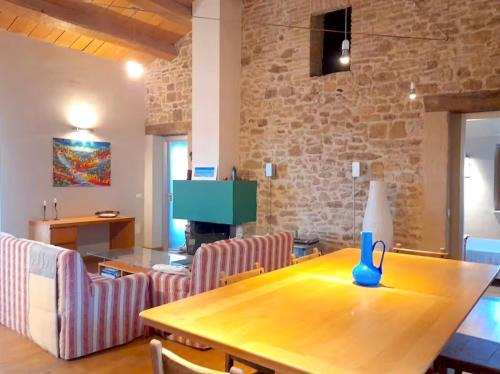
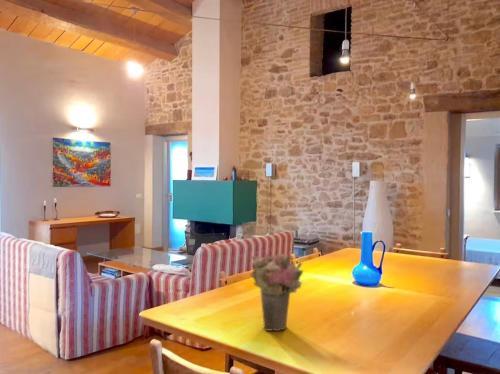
+ flower bouquet [249,253,304,332]
